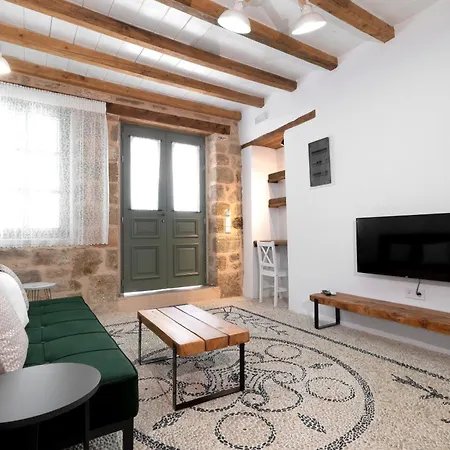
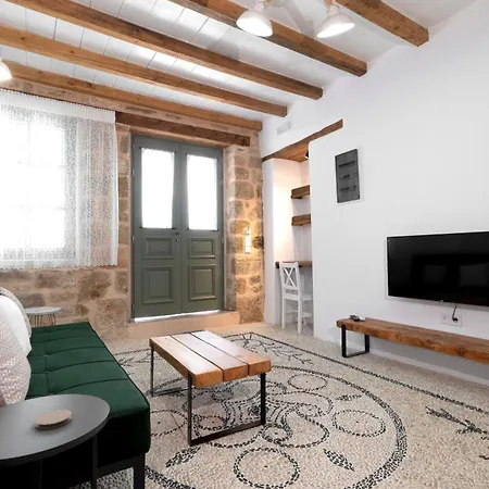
+ coaster [34,409,73,430]
